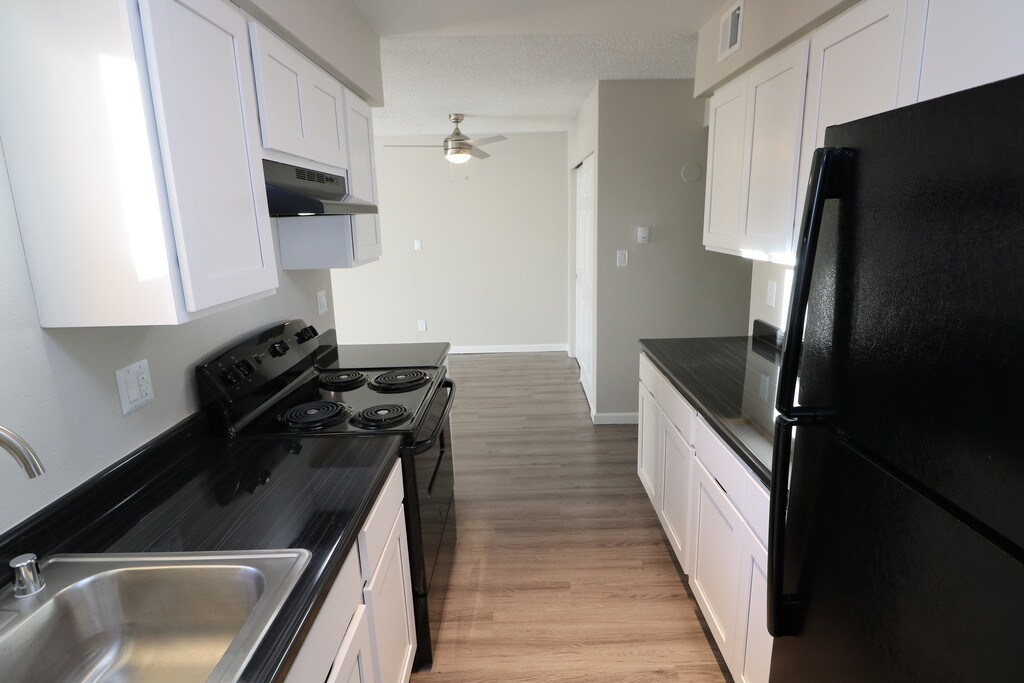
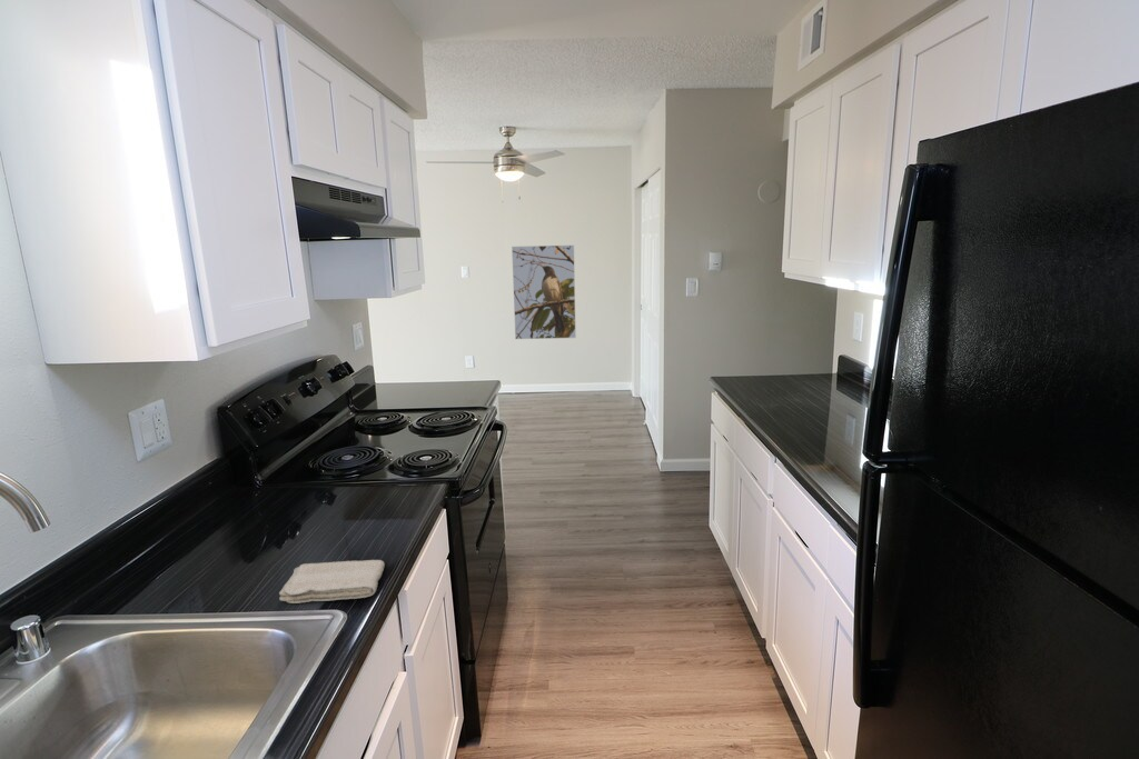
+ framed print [511,244,577,340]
+ washcloth [278,559,386,605]
